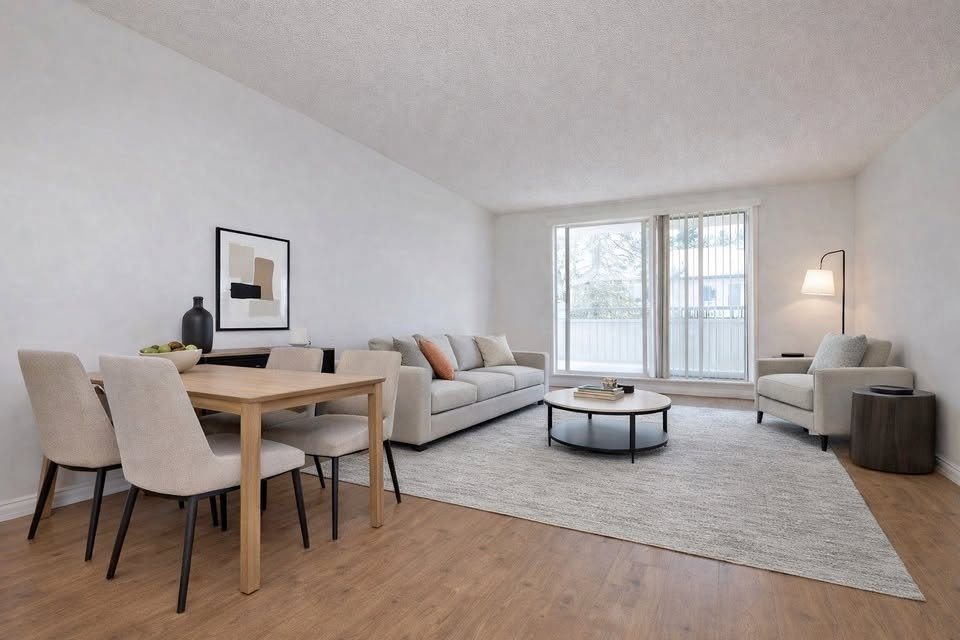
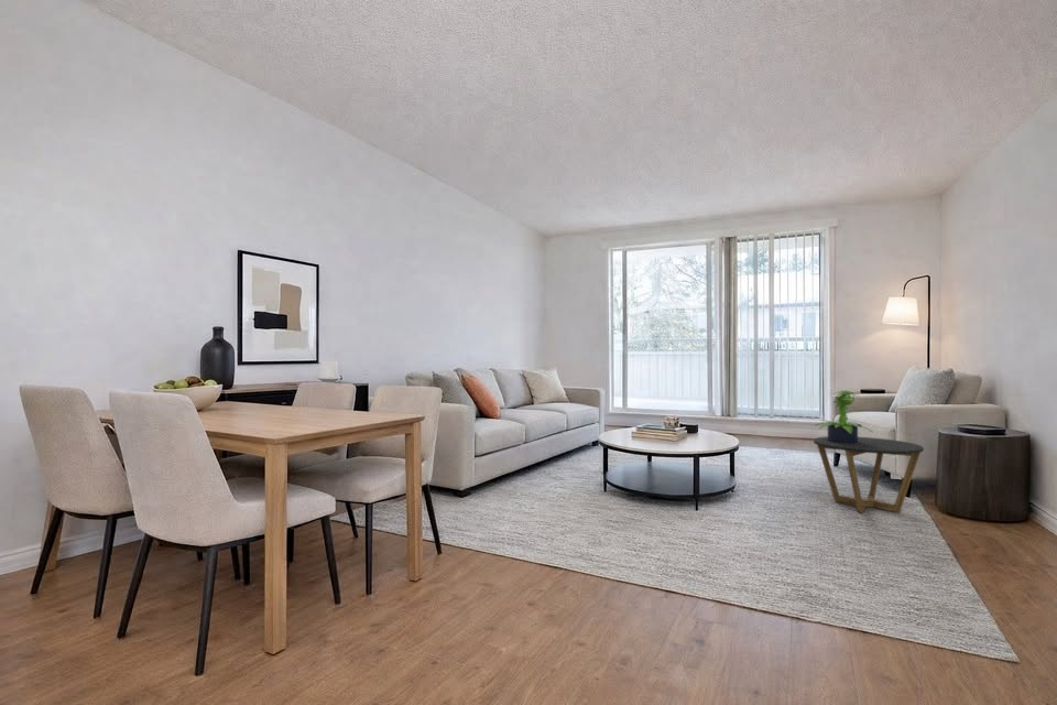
+ side table [813,435,925,513]
+ potted plant [814,389,873,443]
